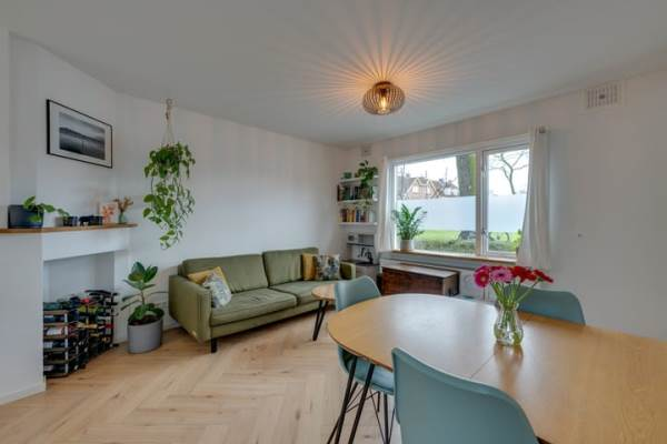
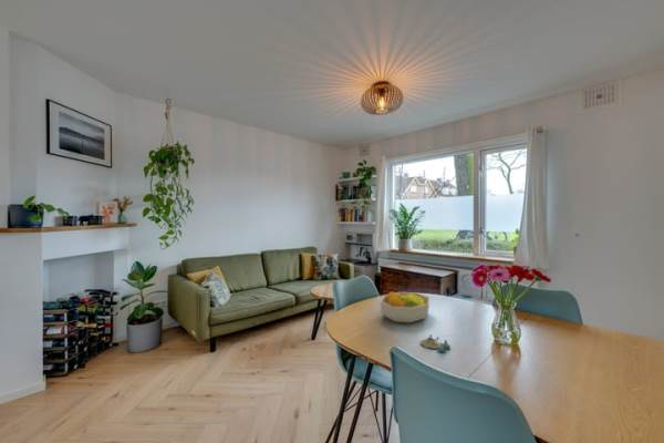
+ fruit bowl [380,290,430,324]
+ salt and pepper shaker set [419,333,452,353]
